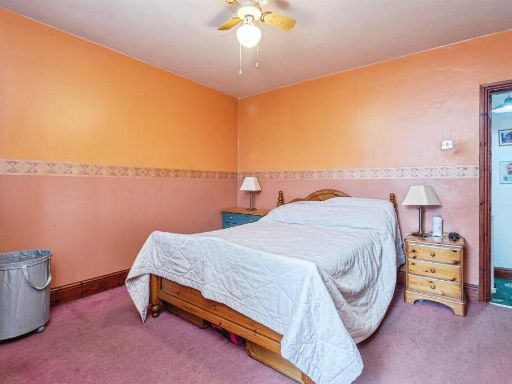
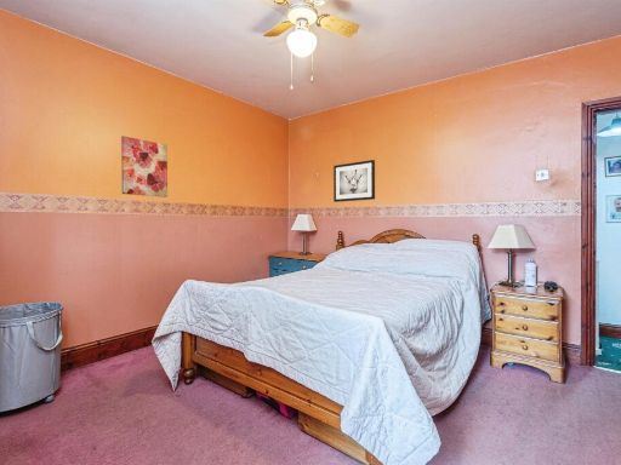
+ wall art [332,159,376,203]
+ wall art [120,134,169,199]
